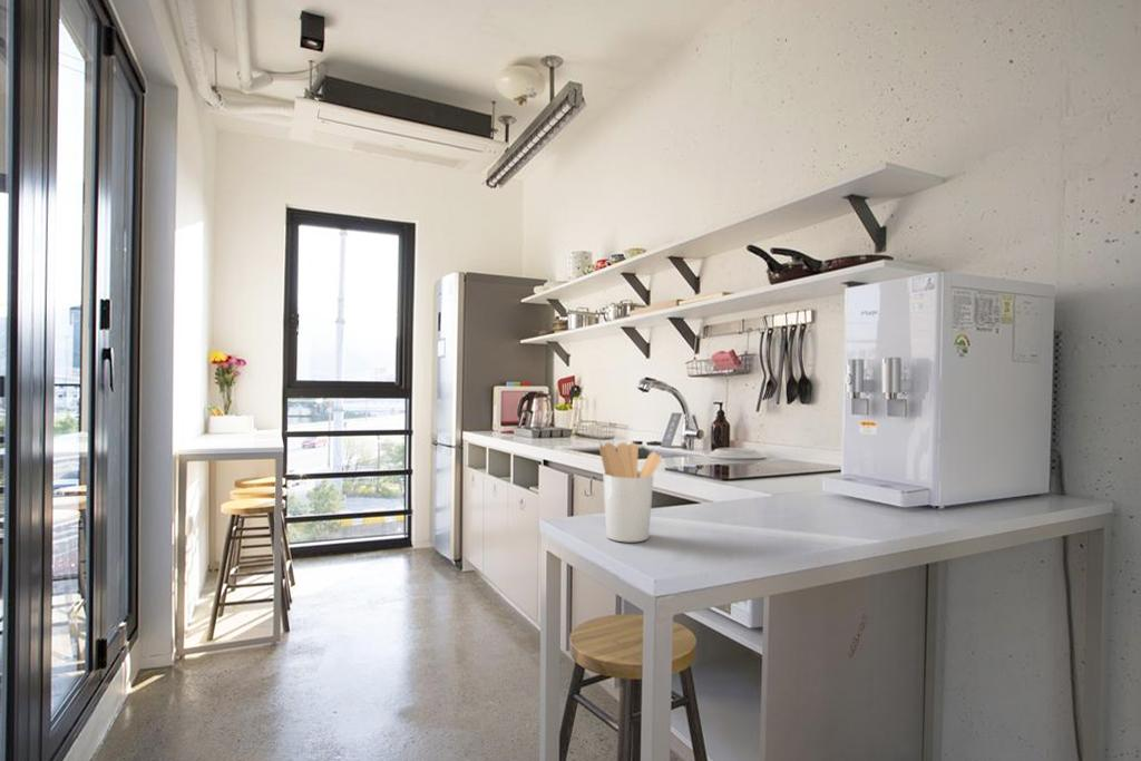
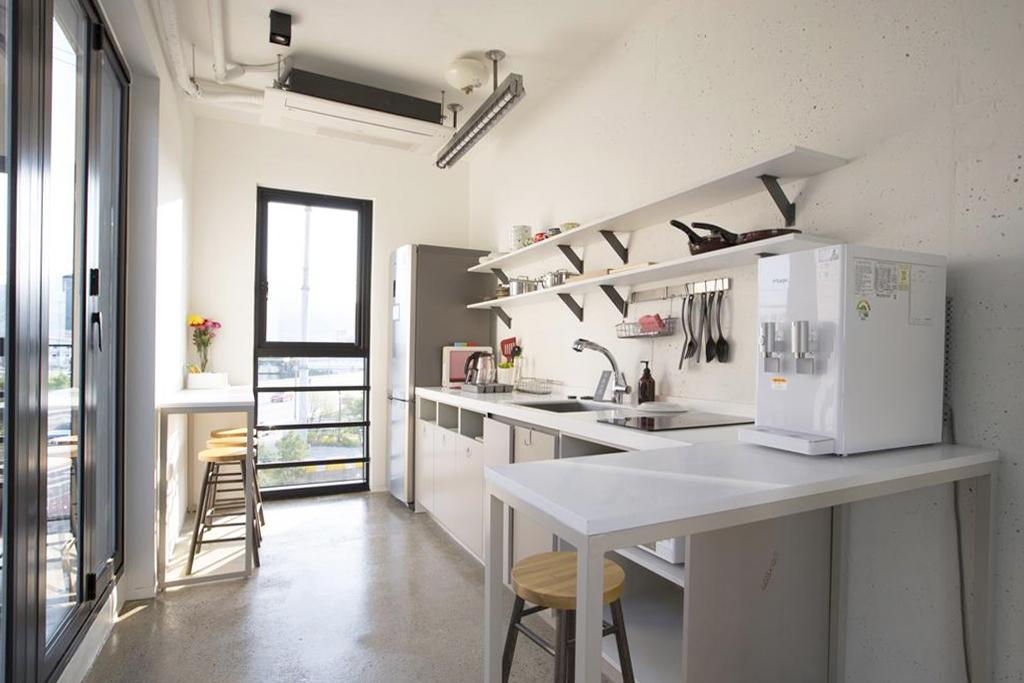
- utensil holder [598,441,663,544]
